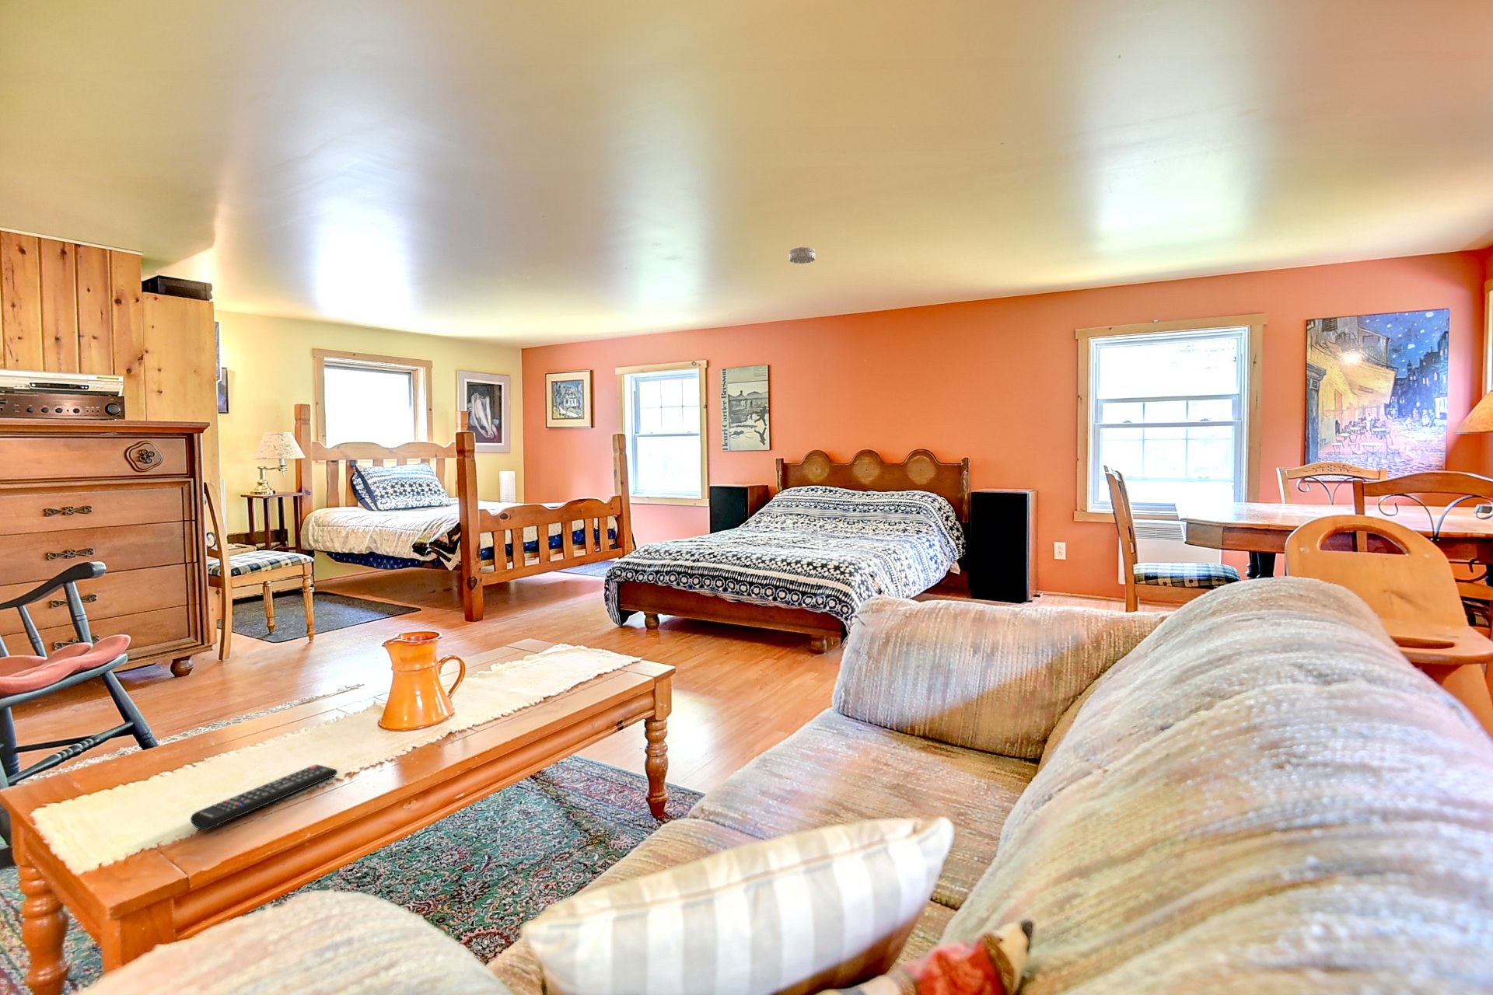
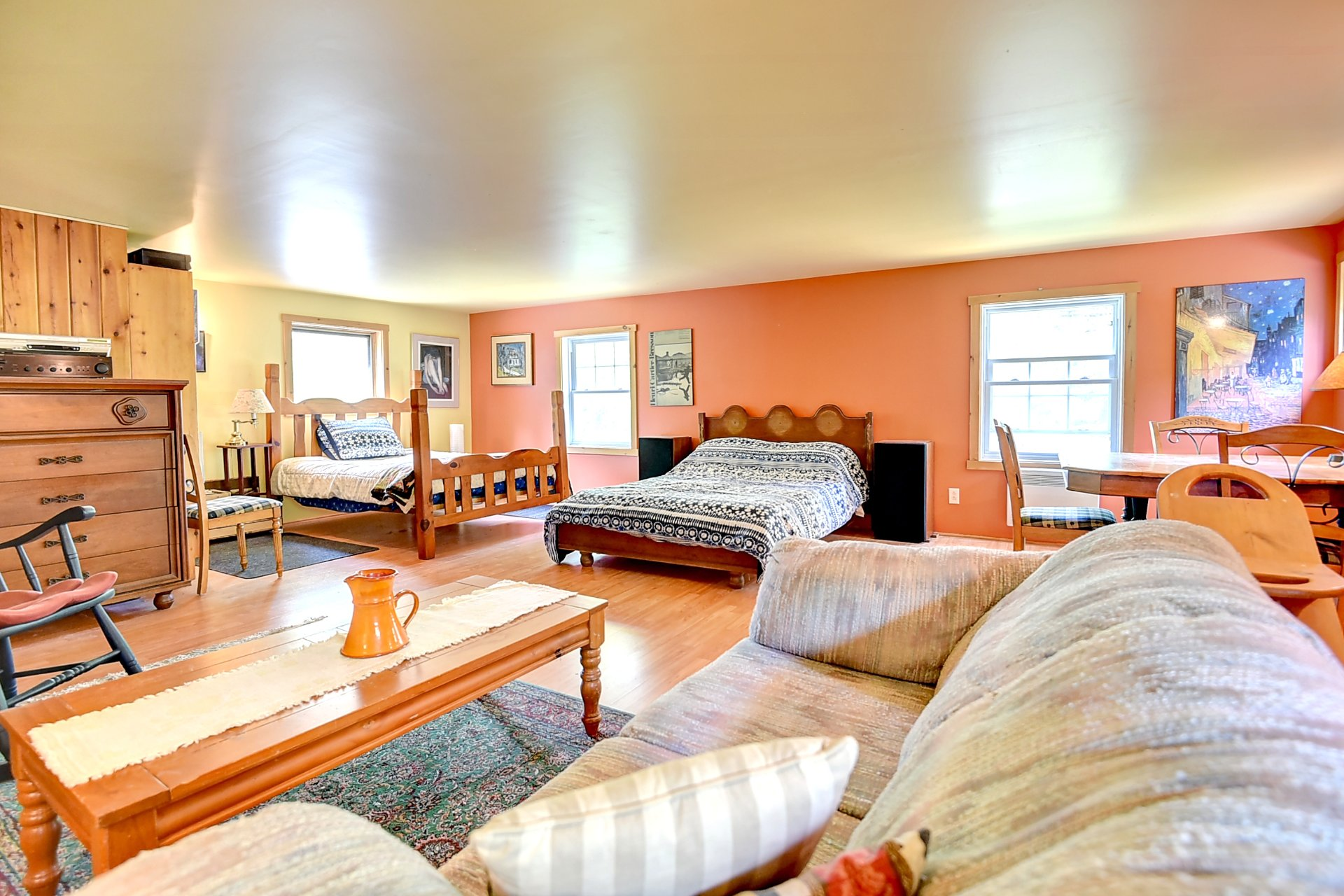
- smoke detector [789,247,815,264]
- remote control [190,764,338,831]
